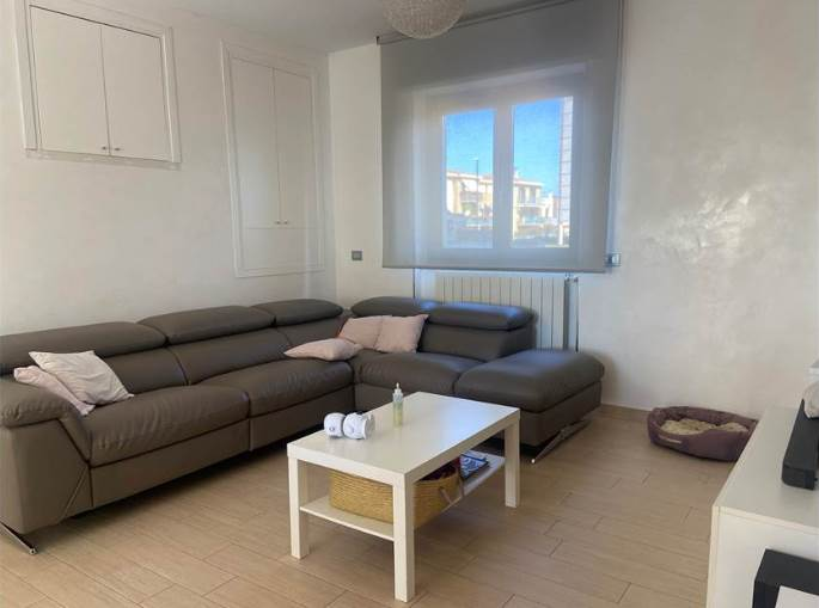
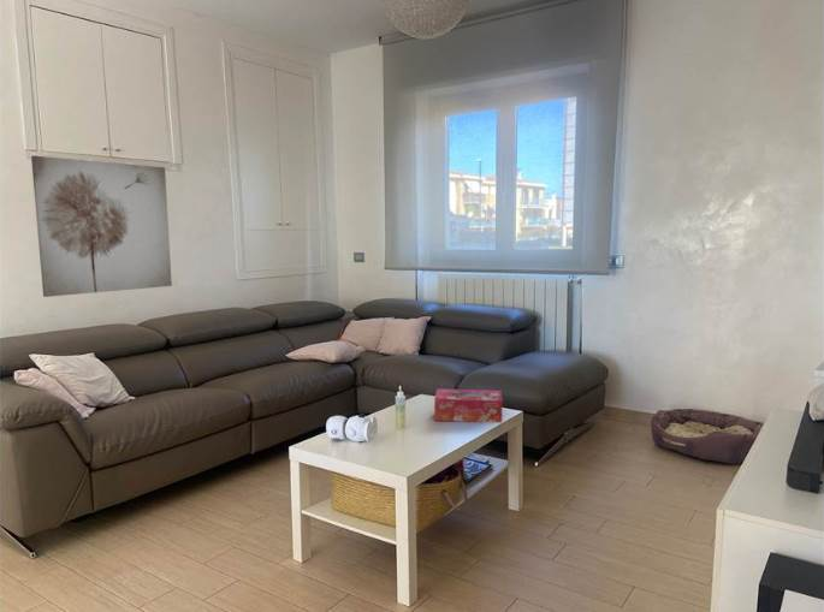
+ tissue box [433,387,504,423]
+ wall art [30,154,173,298]
